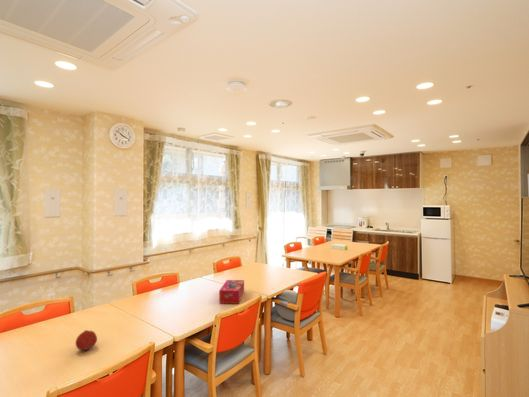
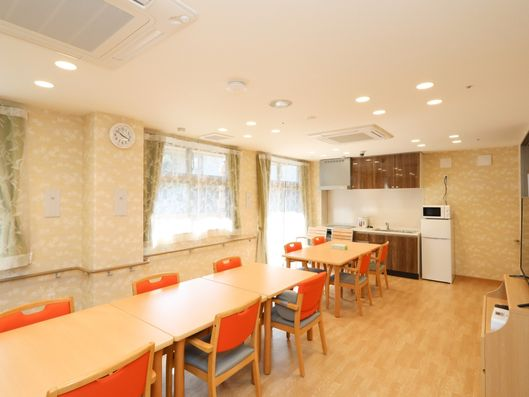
- tissue box [218,279,245,305]
- fruit [75,329,98,351]
